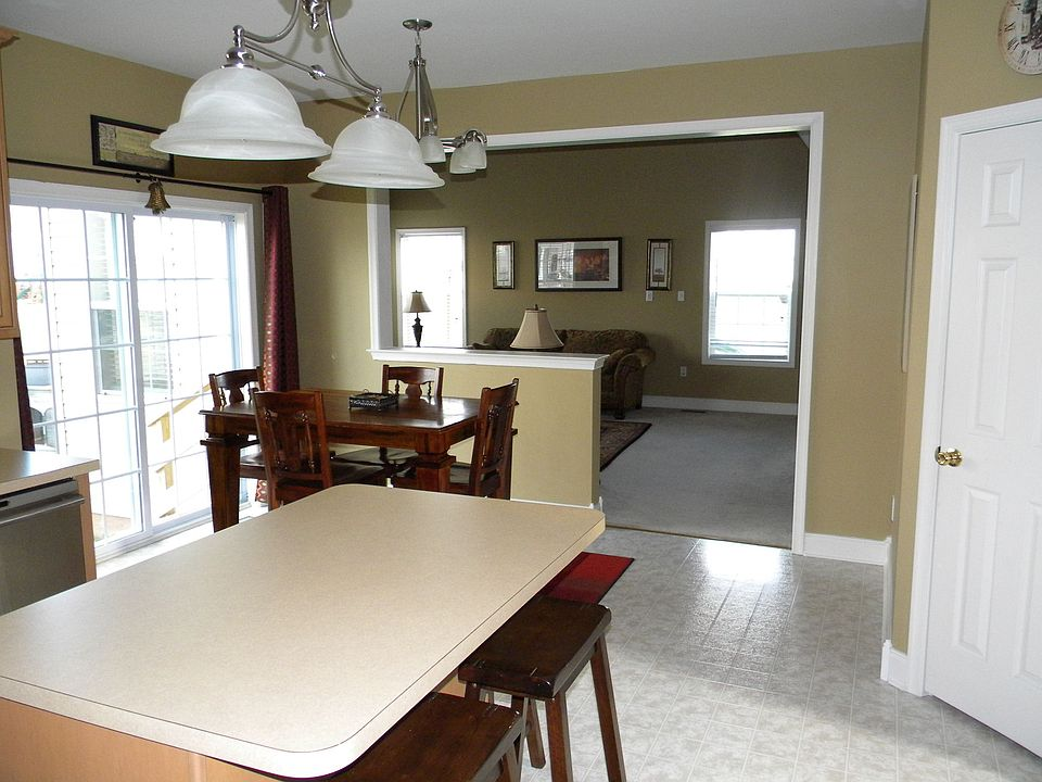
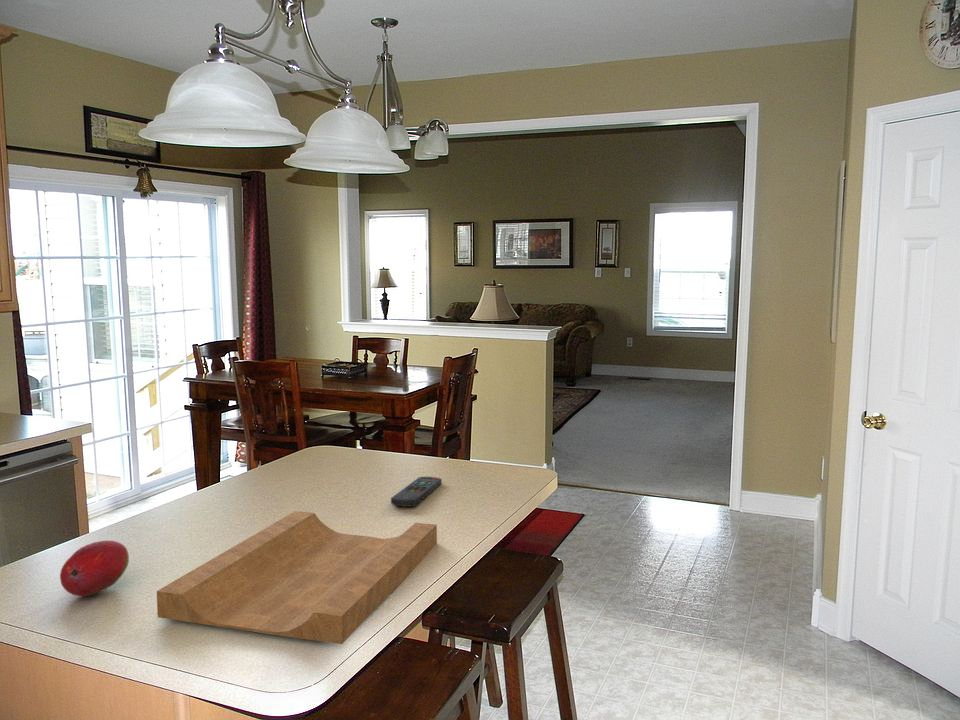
+ fruit [59,540,130,597]
+ cutting board [156,510,438,645]
+ remote control [390,476,443,508]
